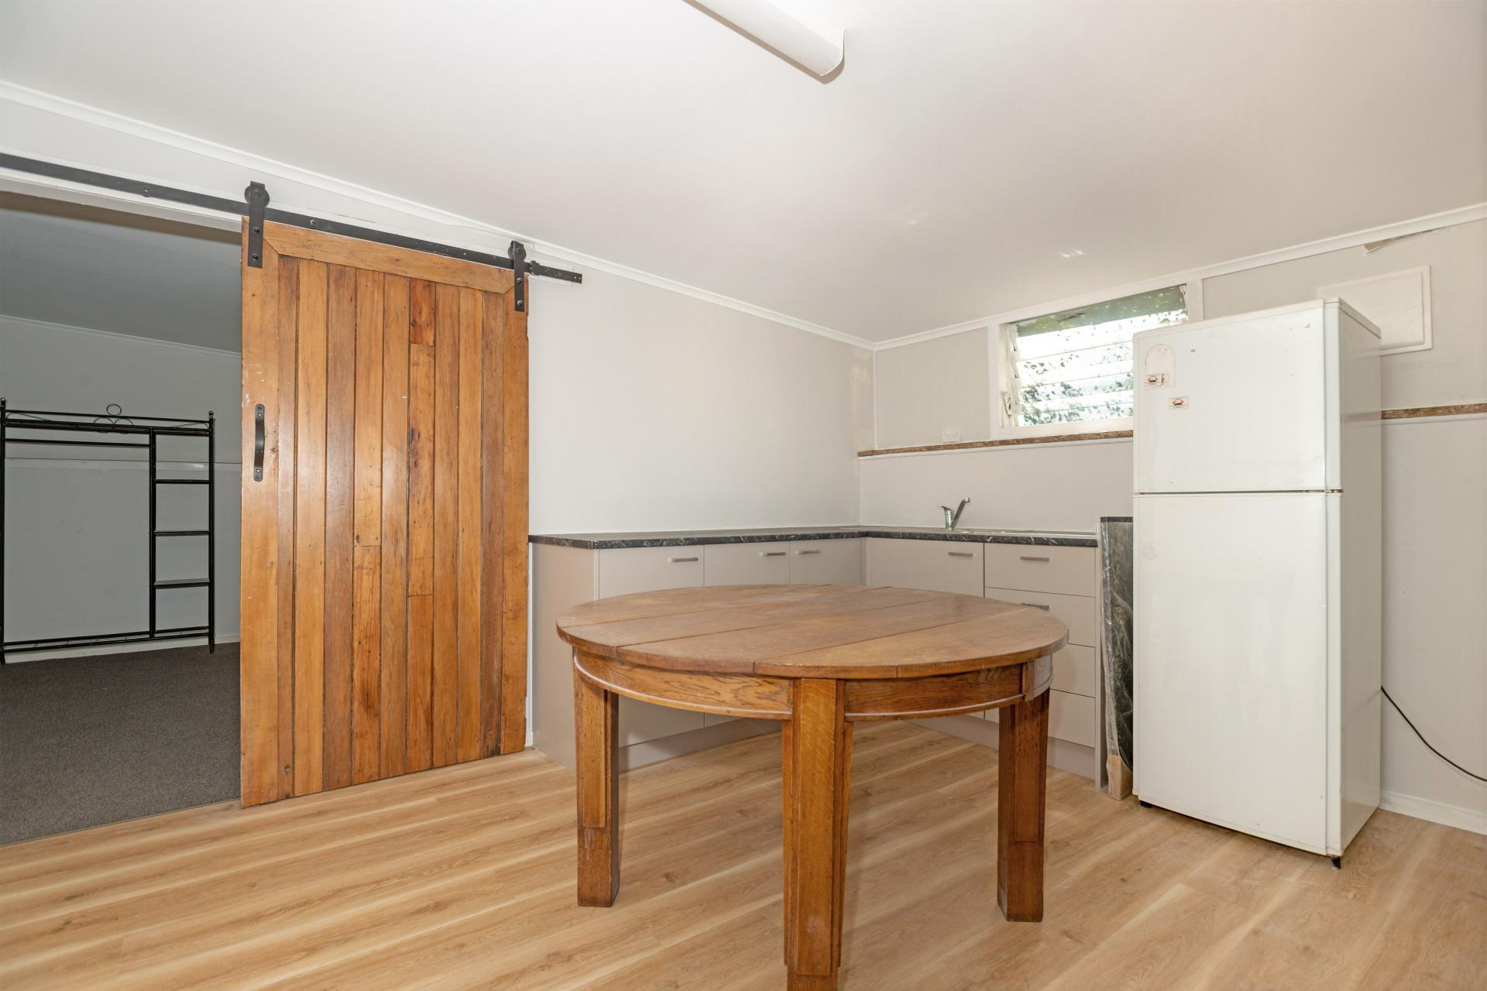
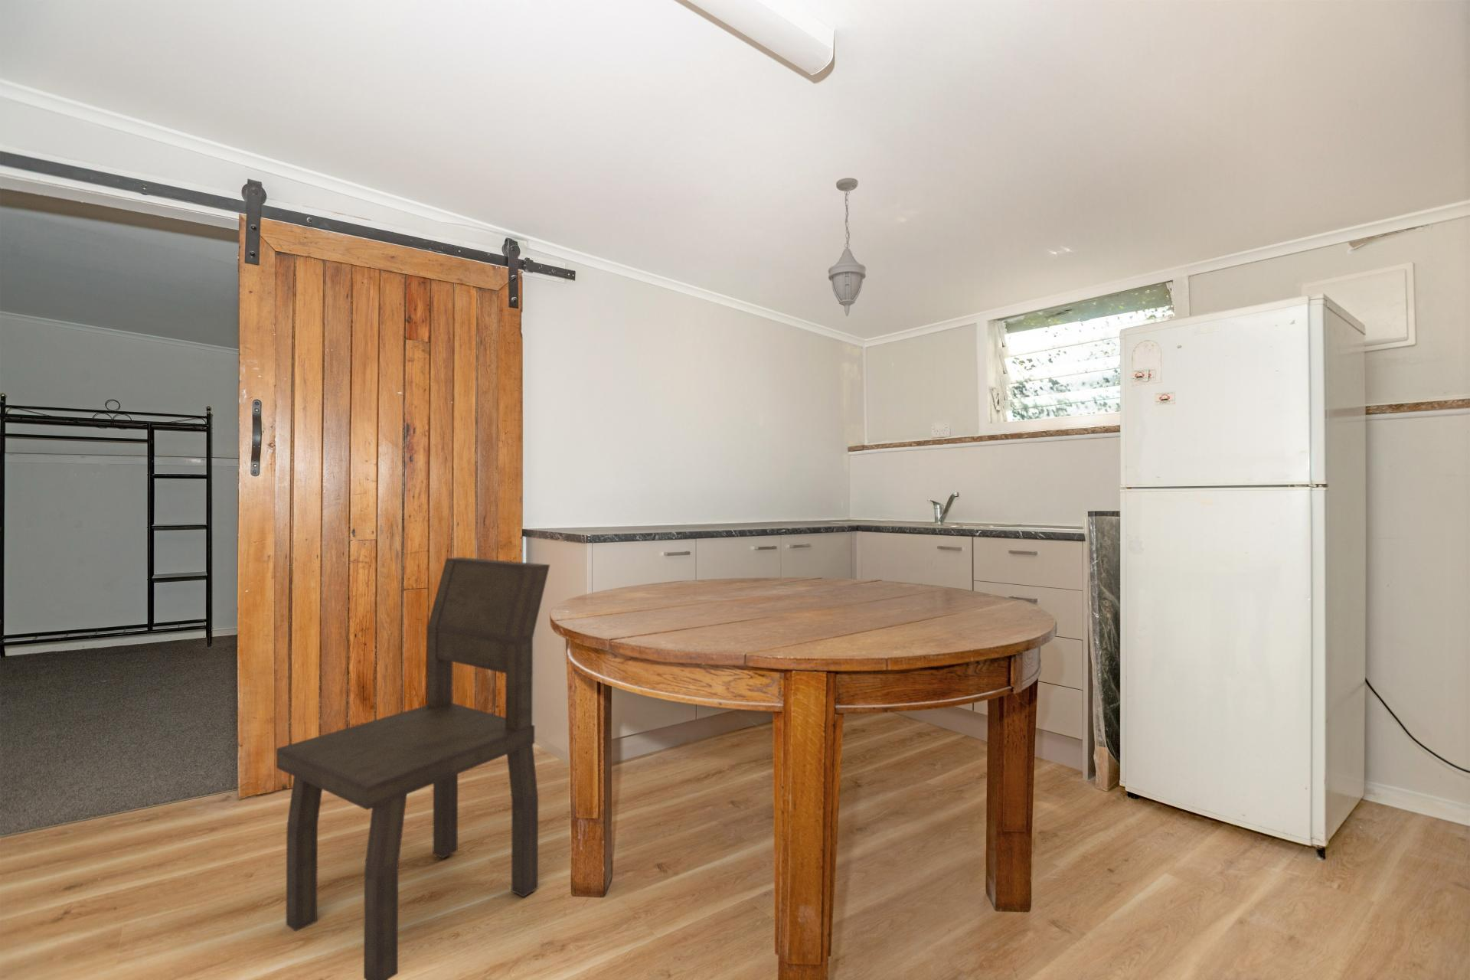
+ pendant light [828,177,866,317]
+ dining chair [276,557,550,980]
